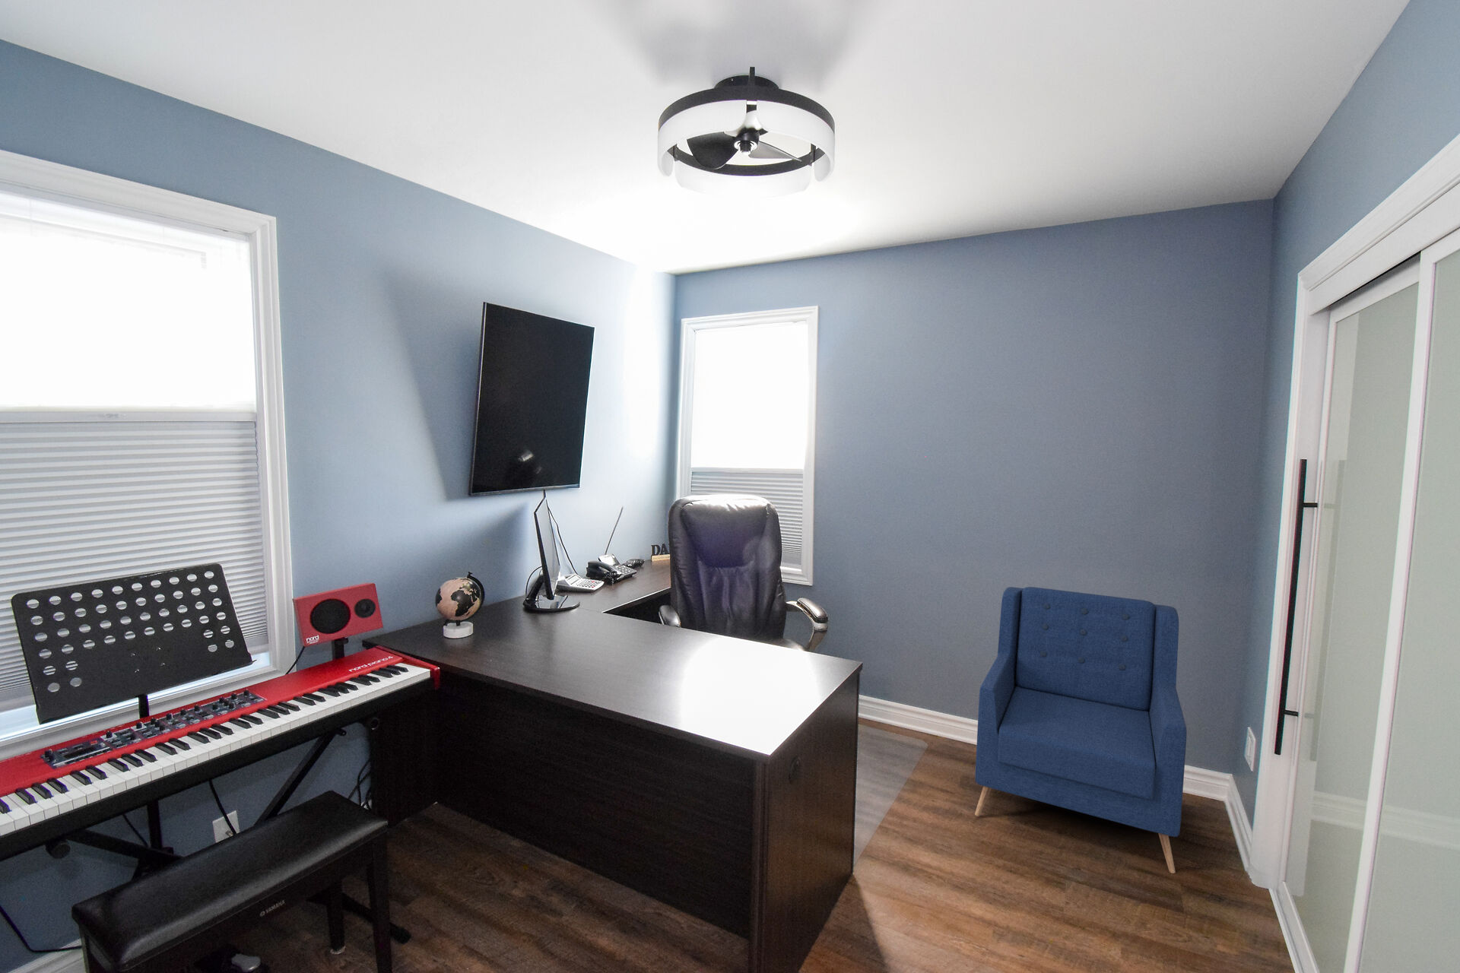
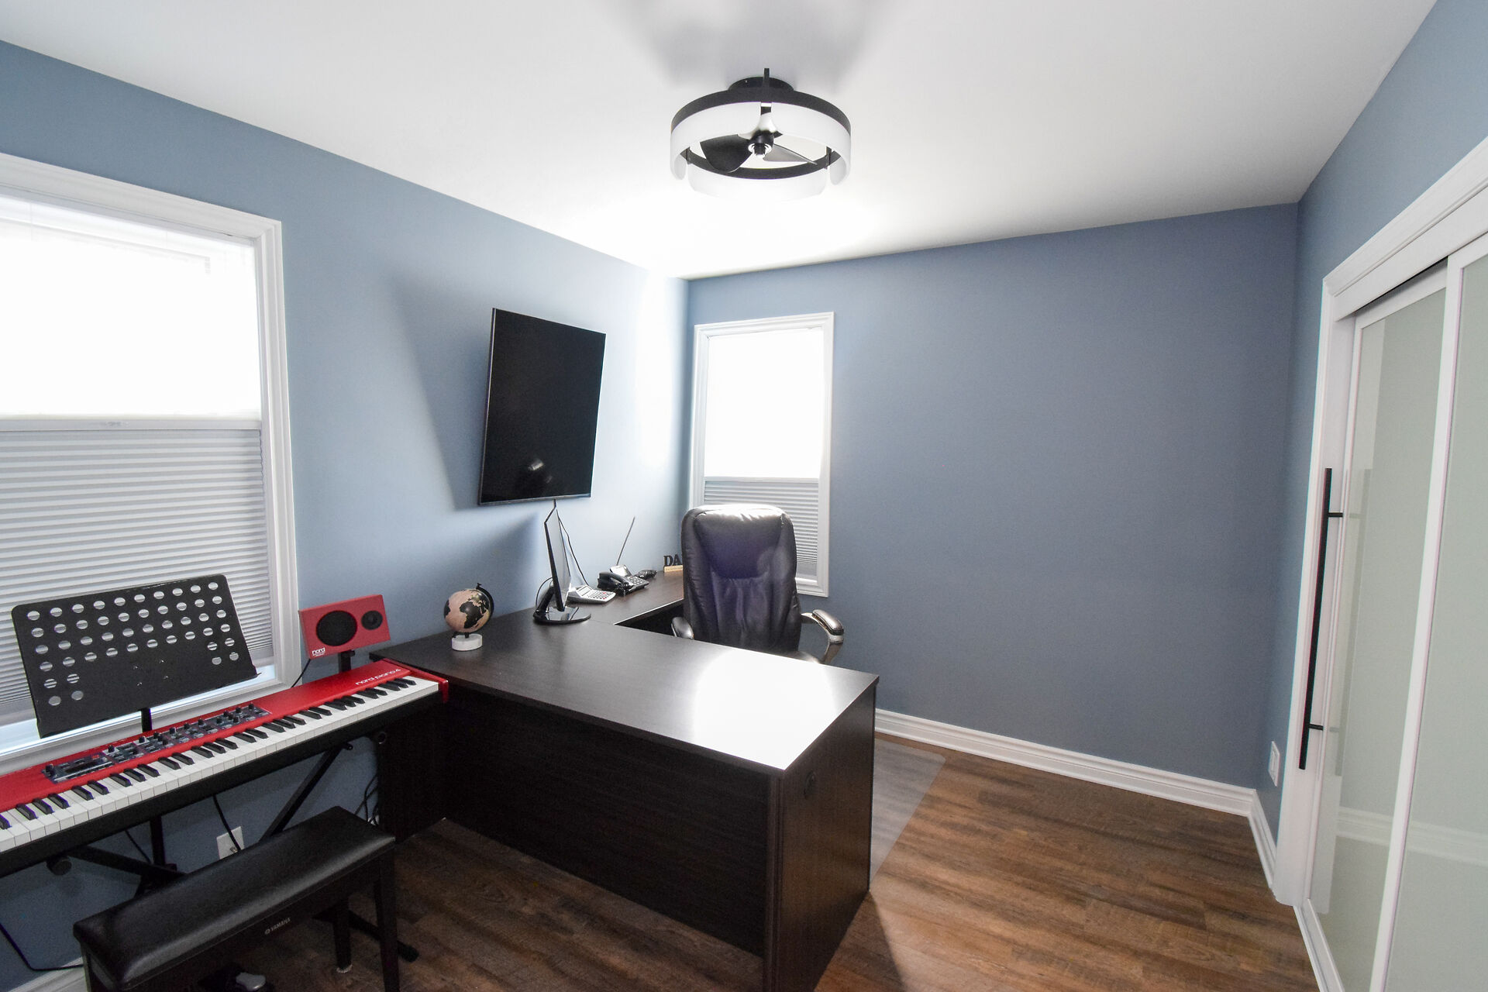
- armchair [974,586,1187,874]
